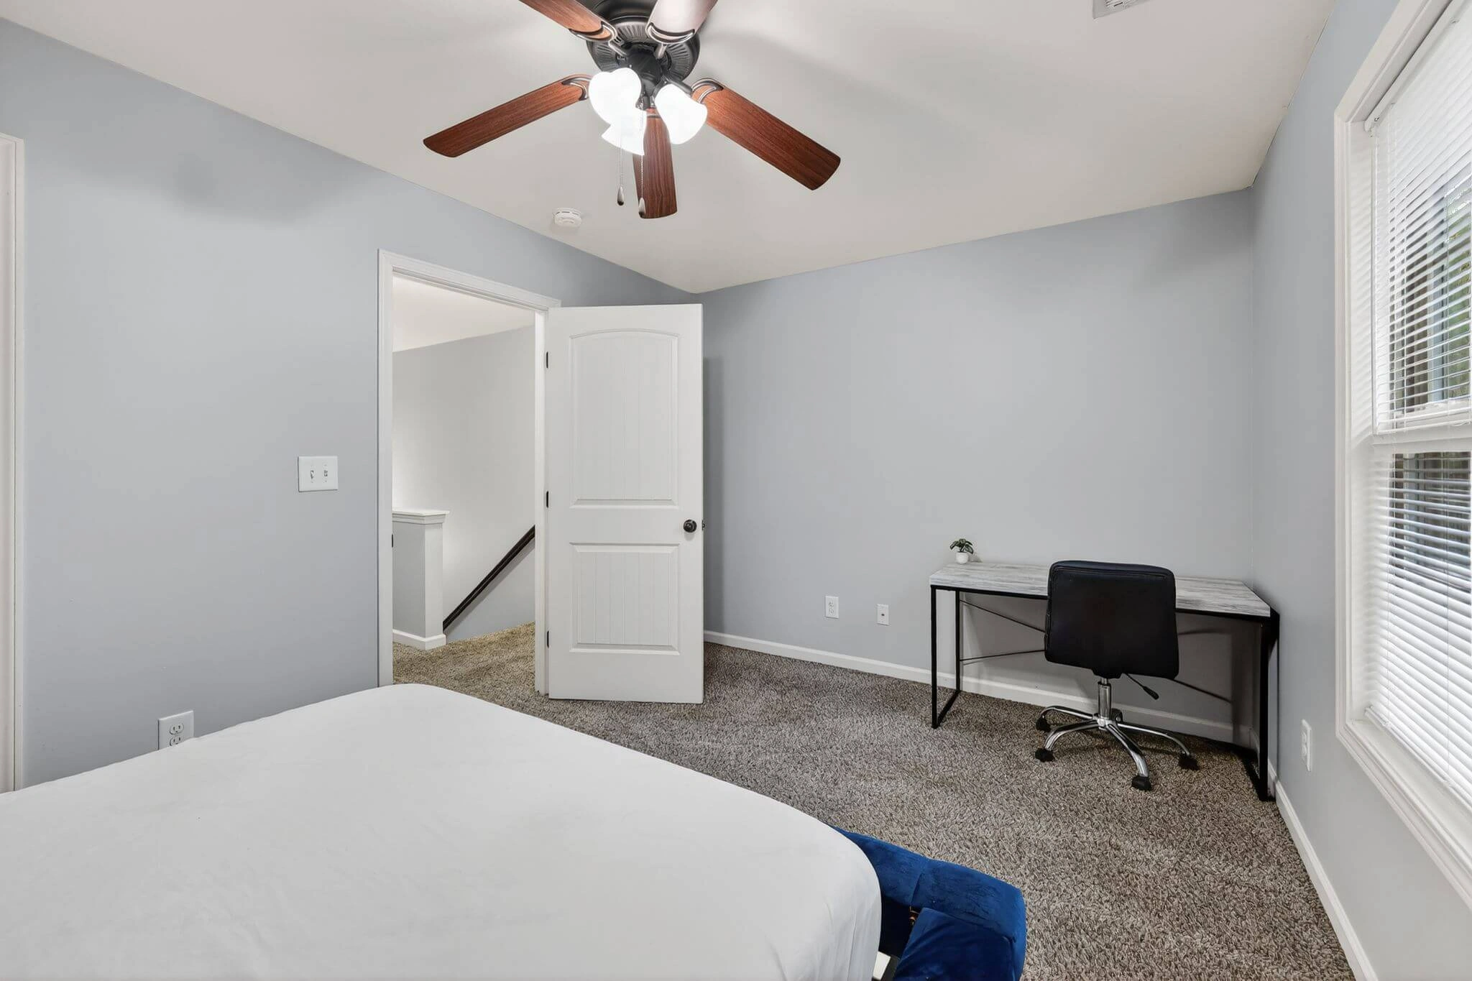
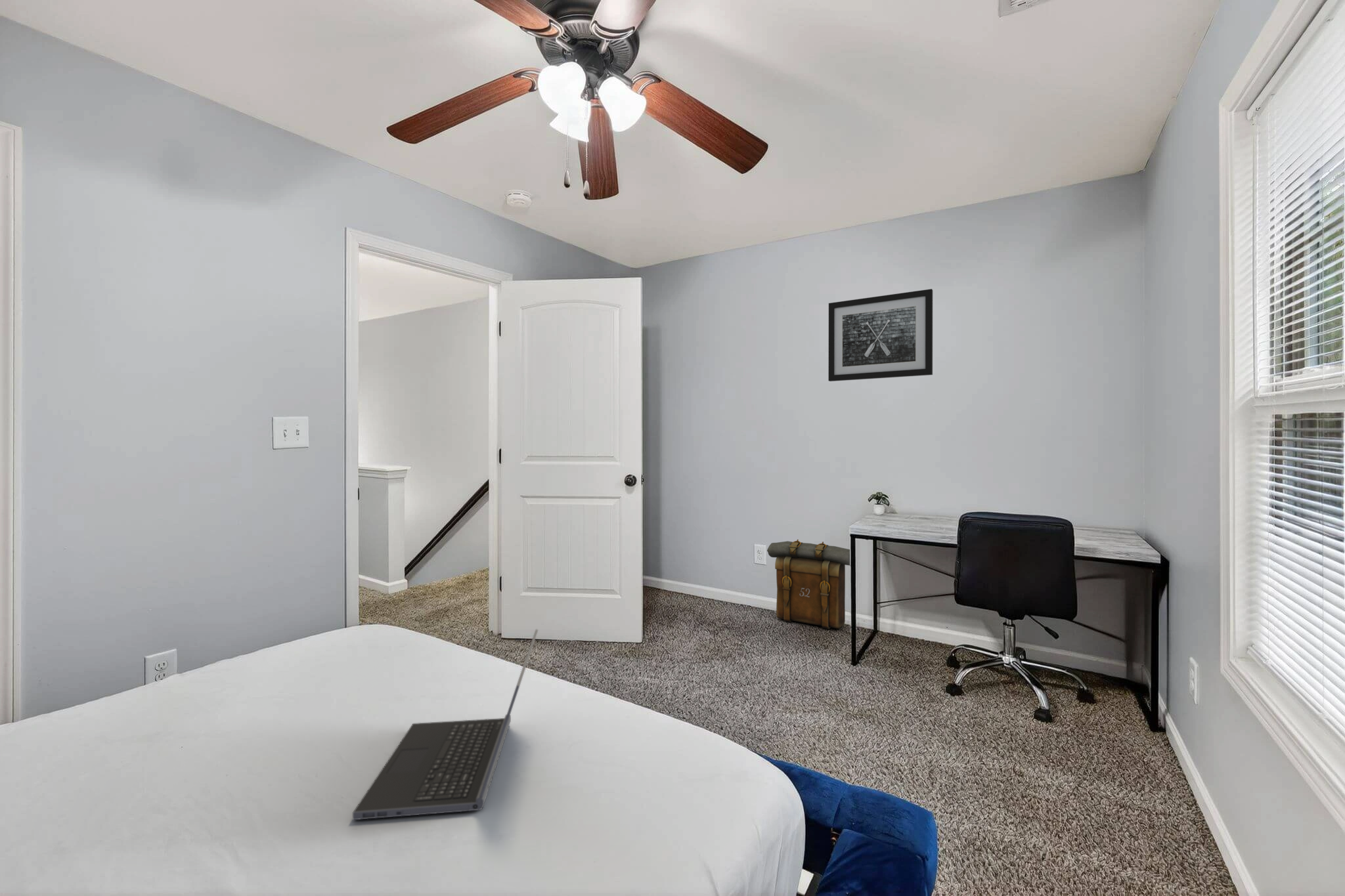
+ laptop computer [352,629,539,821]
+ backpack [766,539,850,629]
+ wall art [827,288,933,382]
